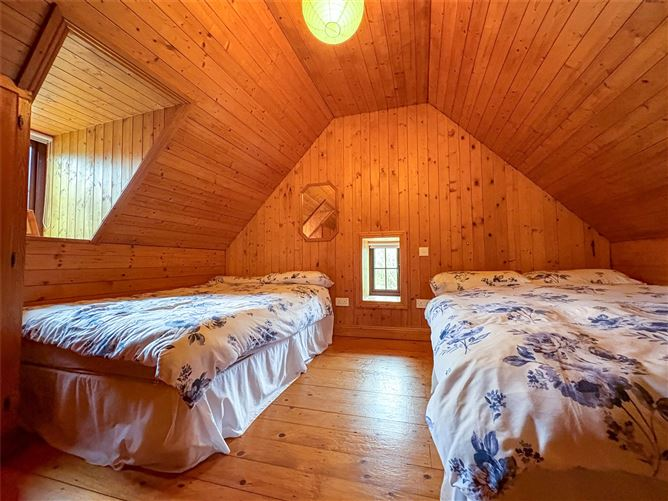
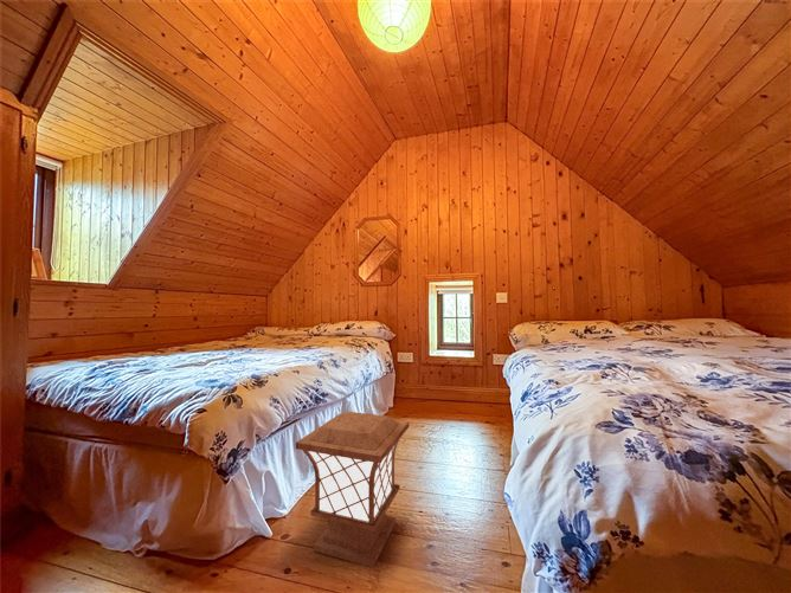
+ lantern [295,411,410,569]
